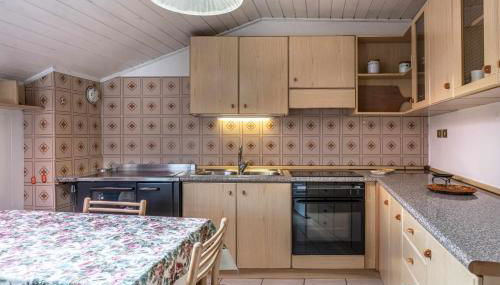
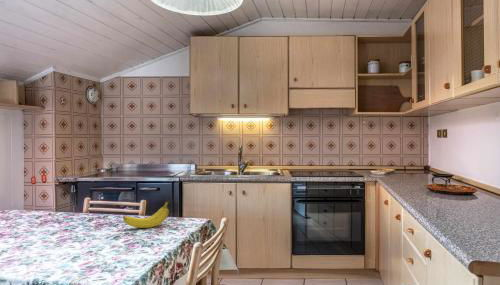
+ fruit [122,199,170,229]
